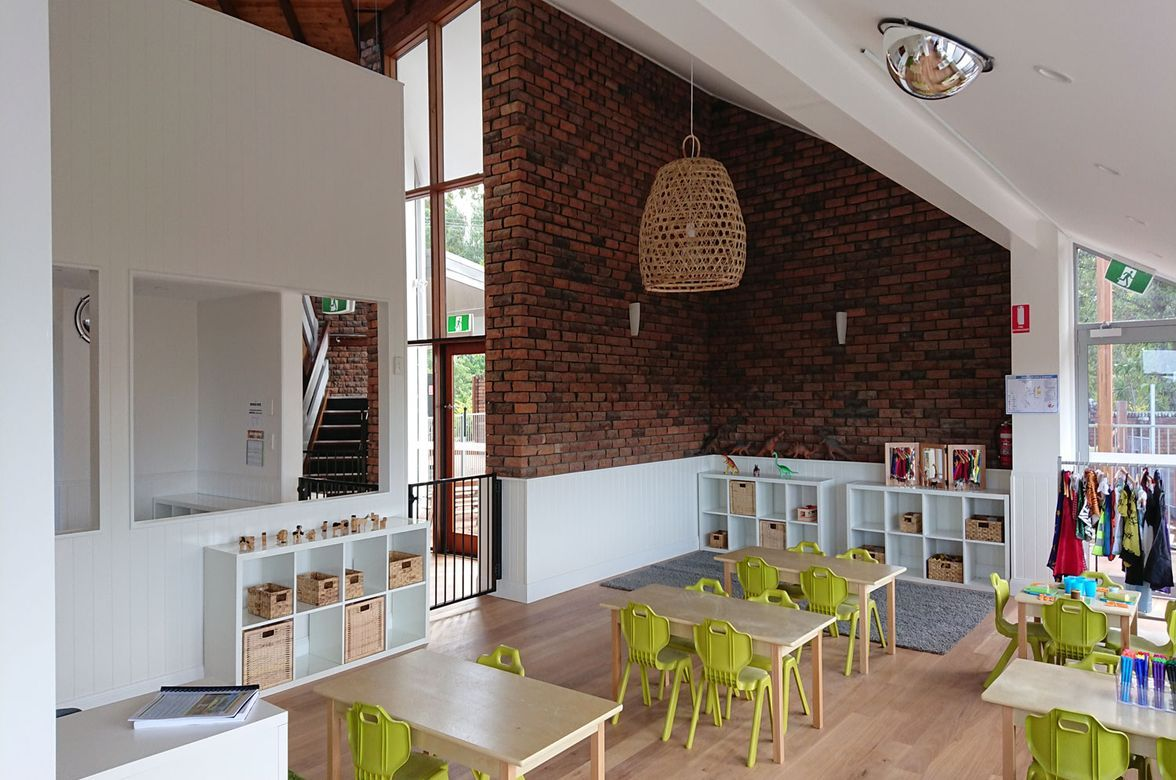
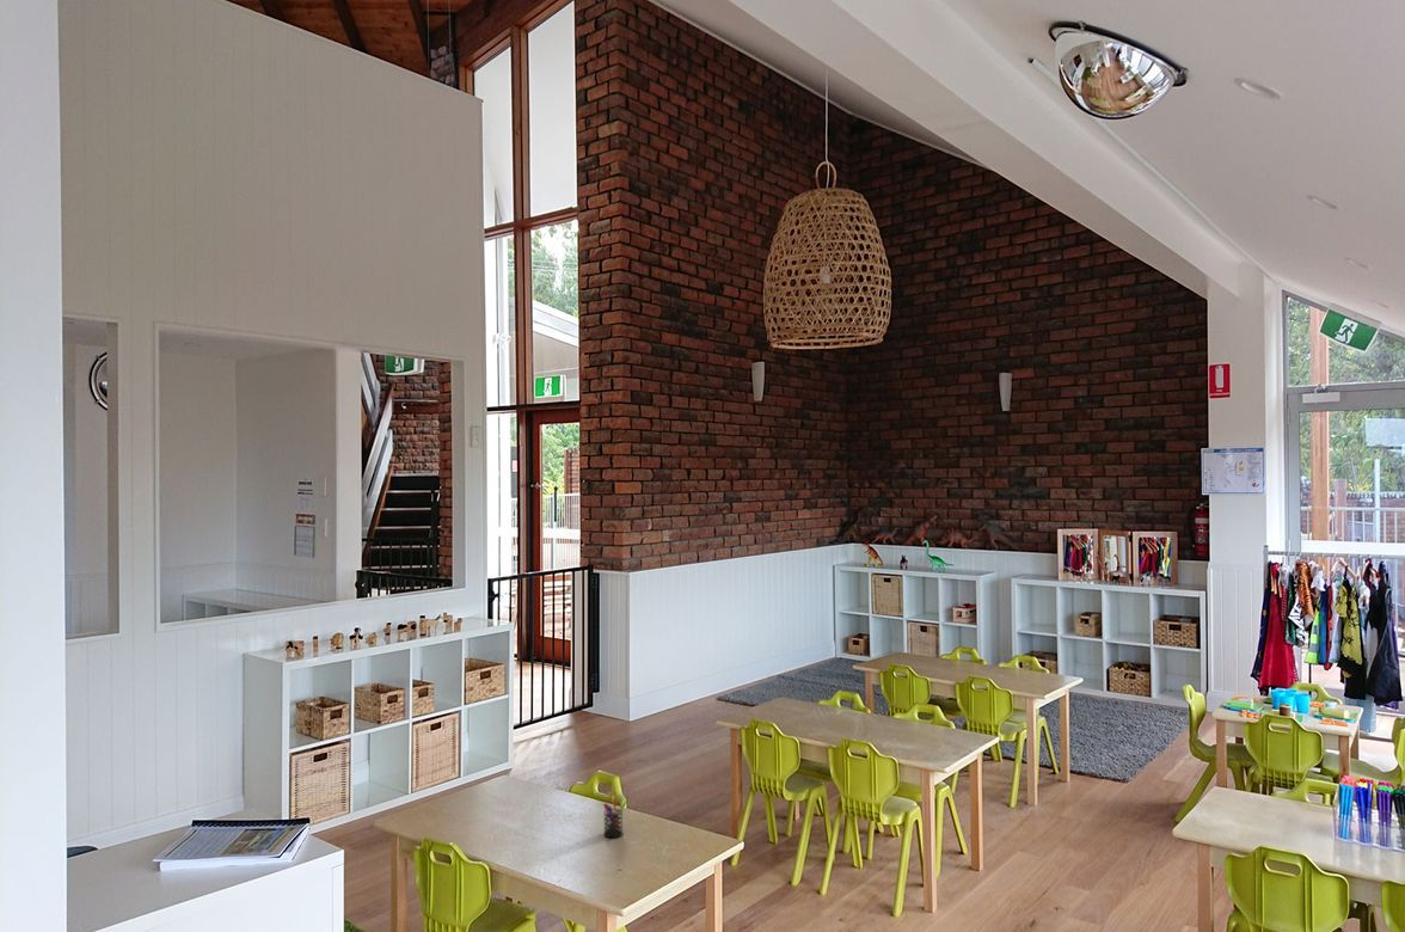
+ pen holder [602,795,628,839]
